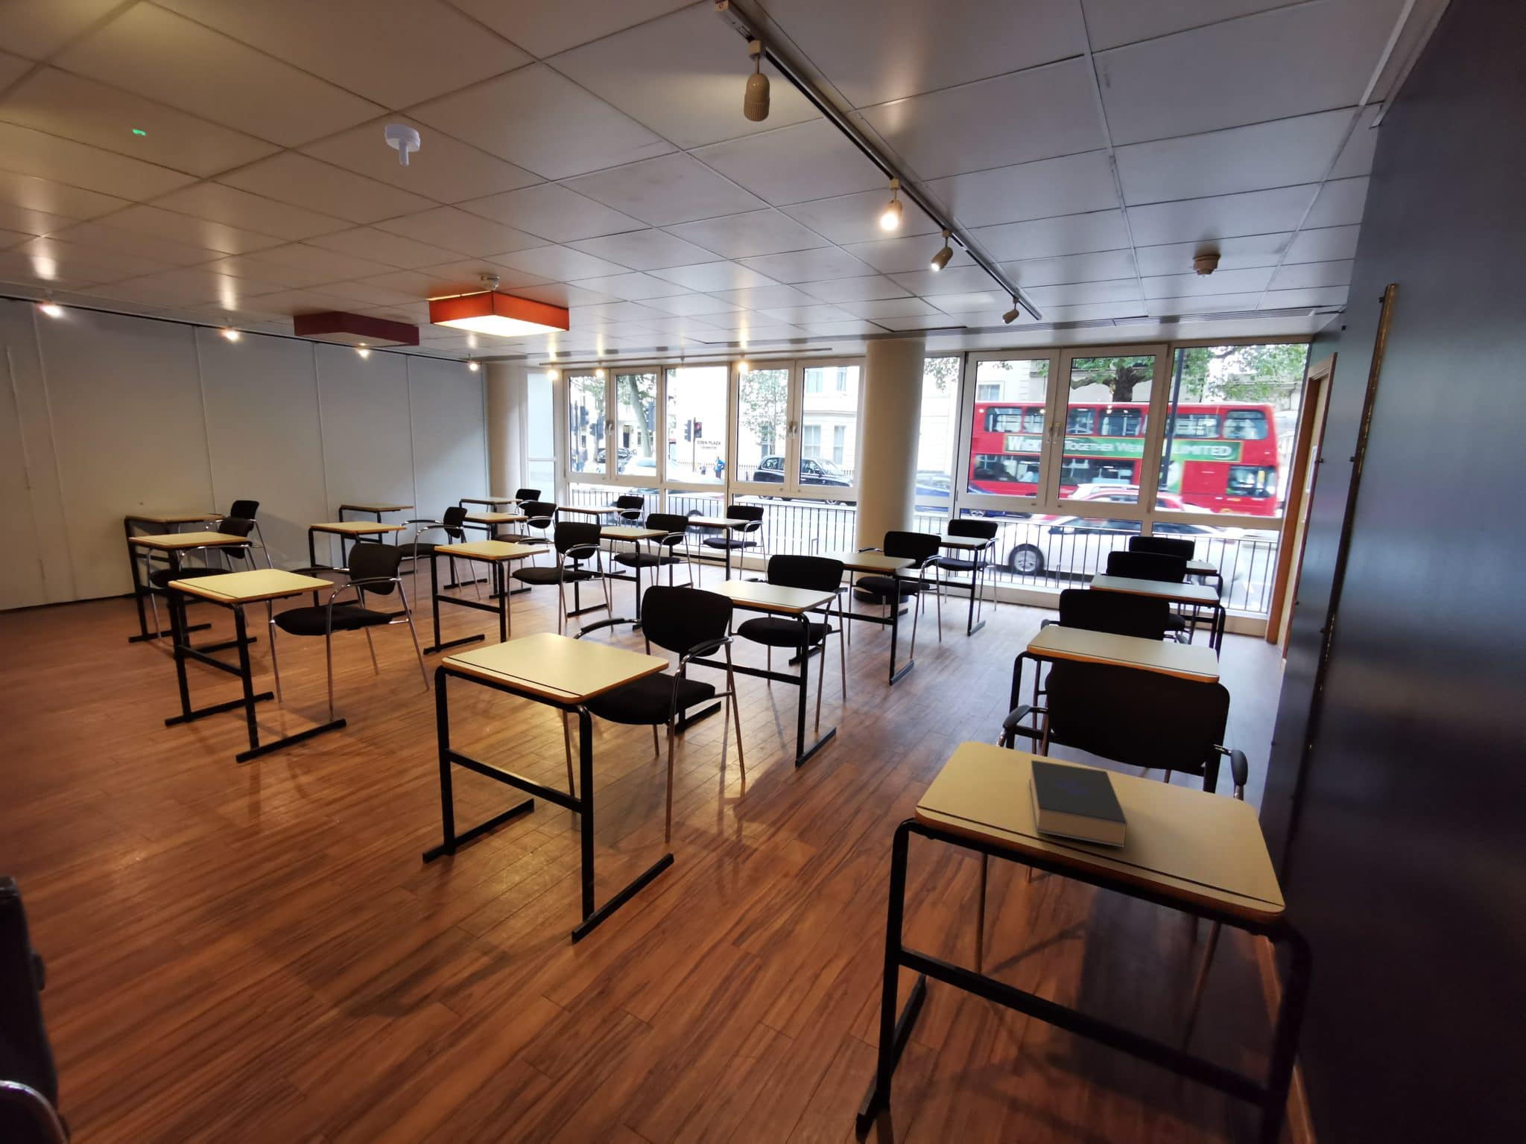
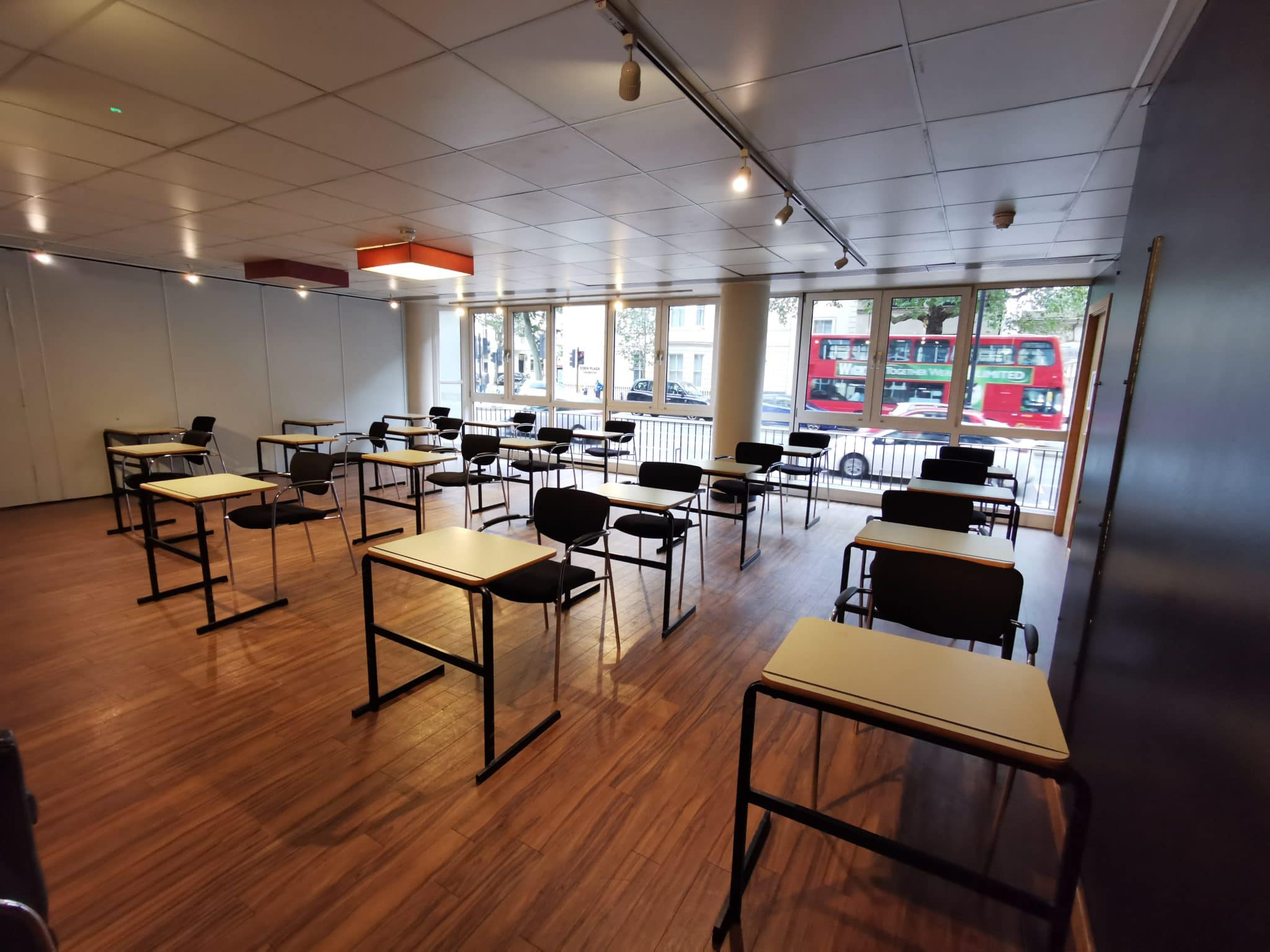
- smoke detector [385,123,421,166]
- book [1029,759,1128,848]
